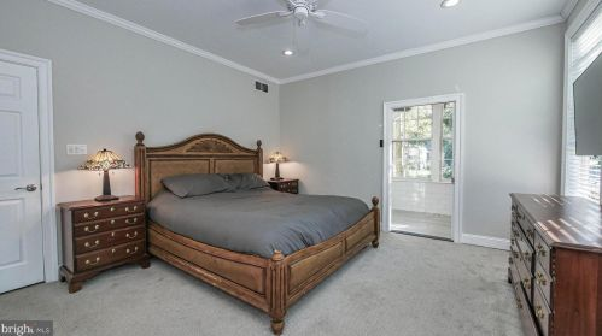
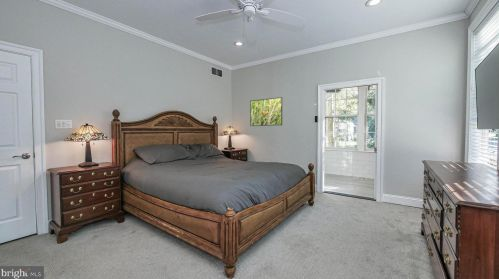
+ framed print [249,96,283,127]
